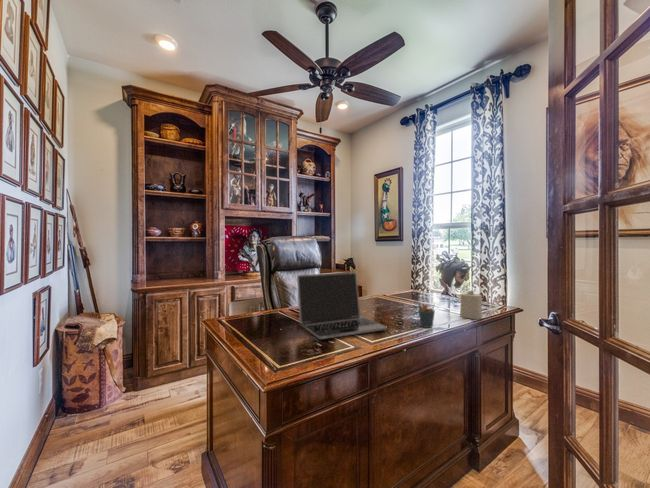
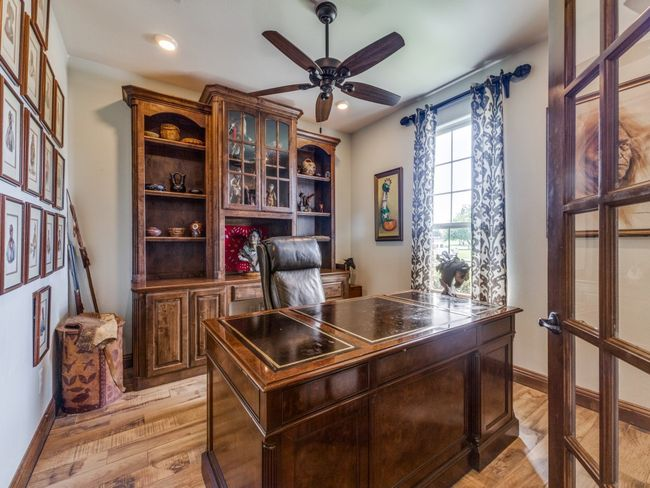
- candle [459,289,483,320]
- pen holder [417,301,437,329]
- laptop [296,271,388,340]
